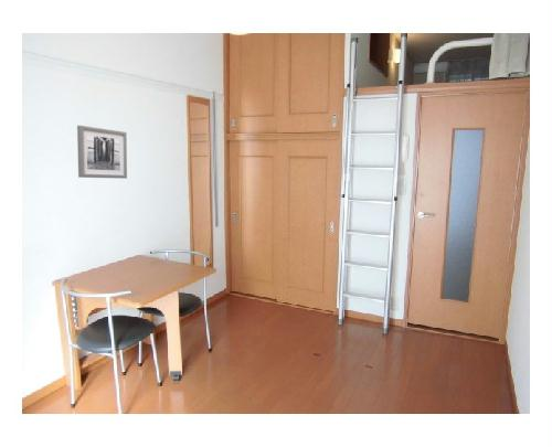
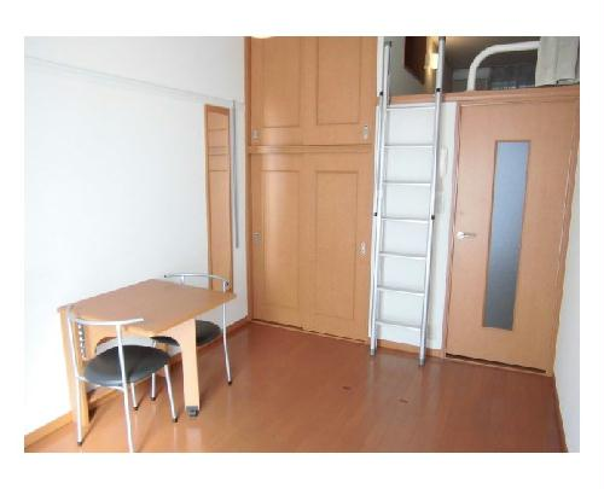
- wall art [76,125,128,180]
